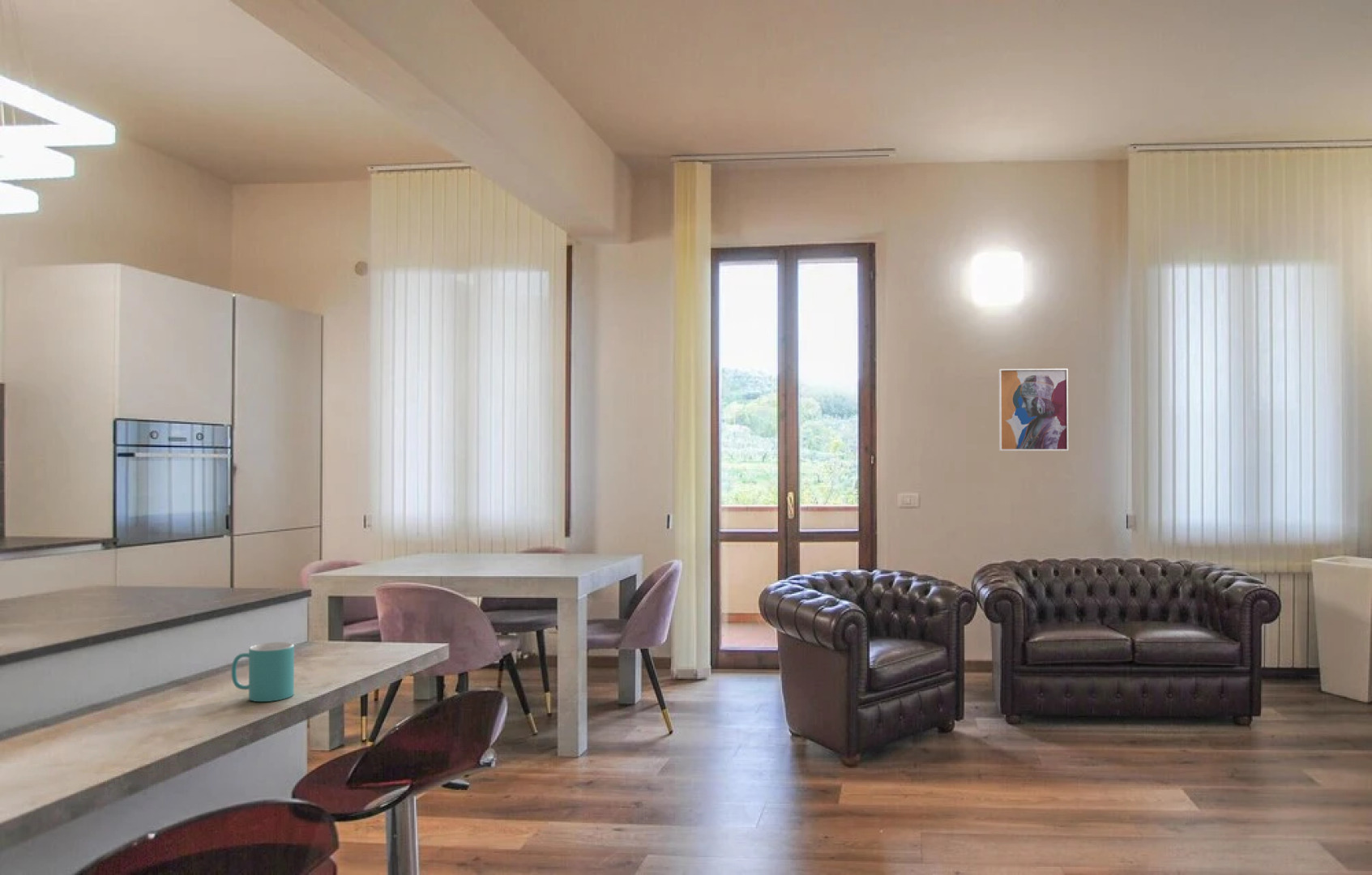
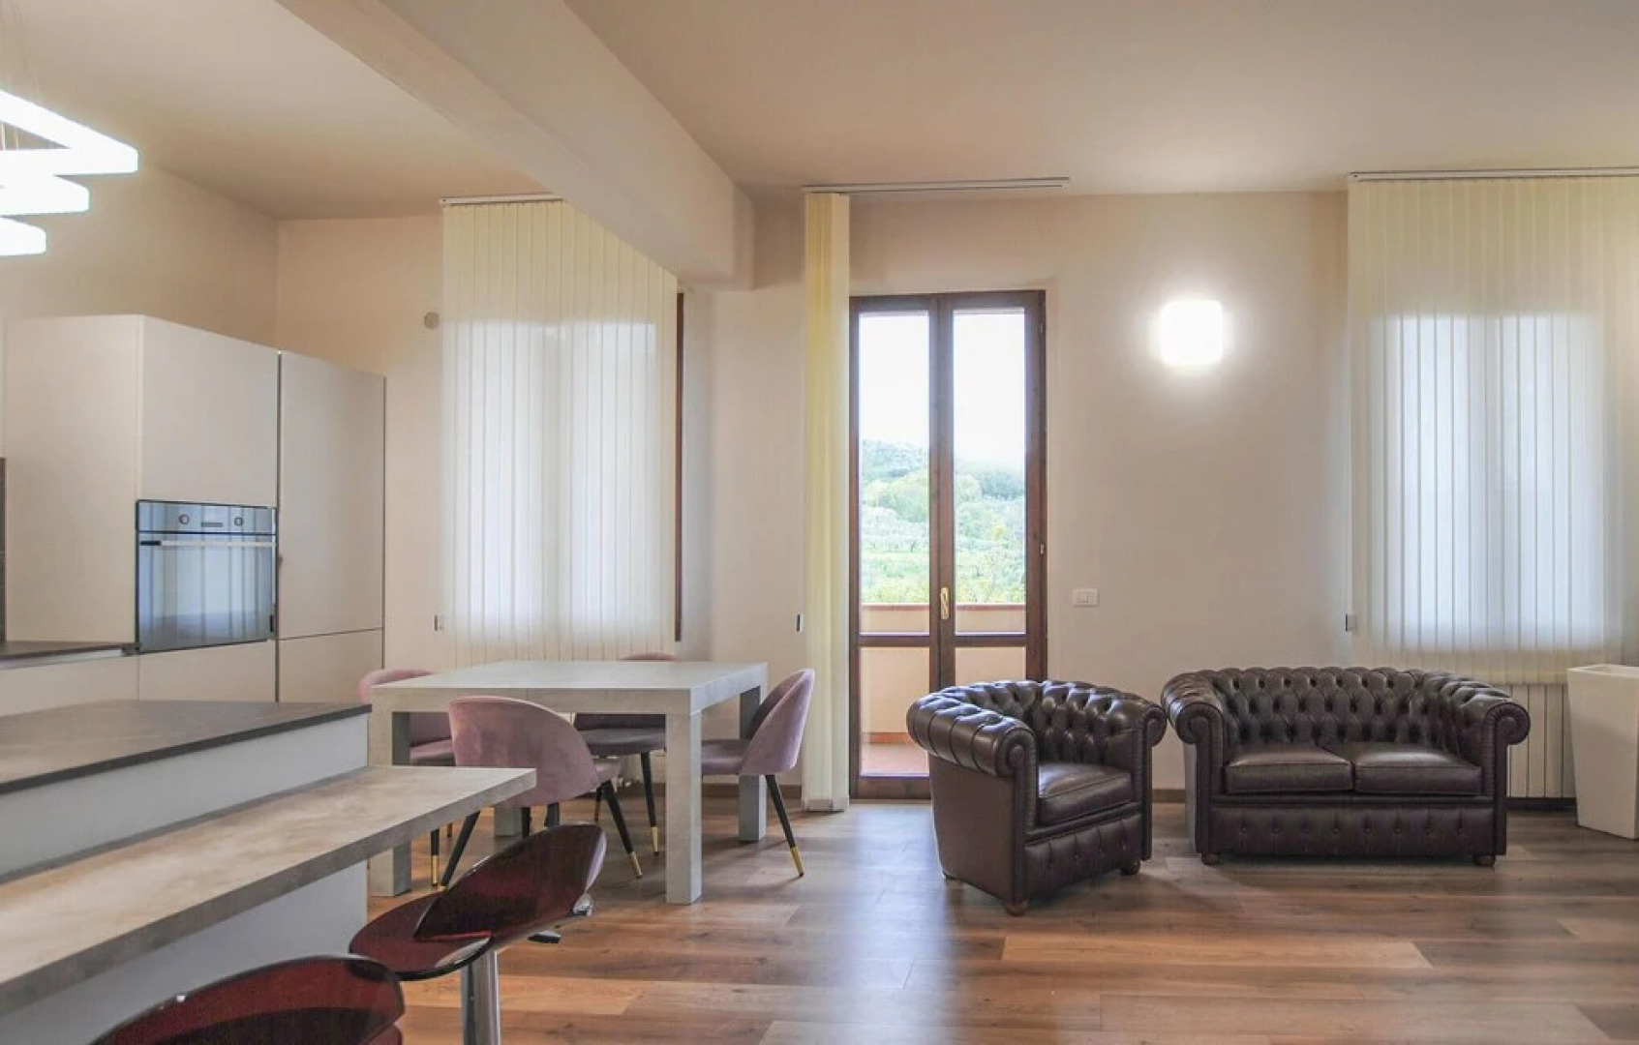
- mug [231,642,295,702]
- wall art [998,368,1069,451]
